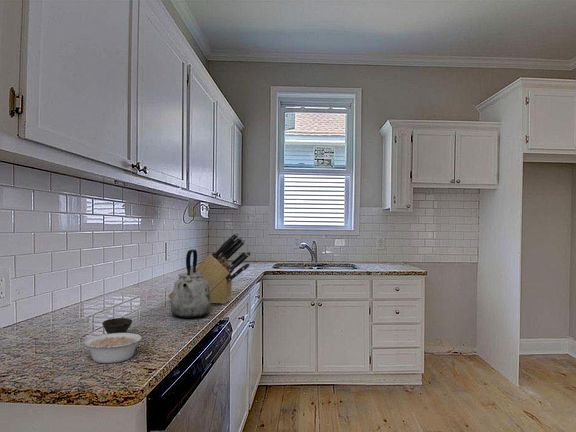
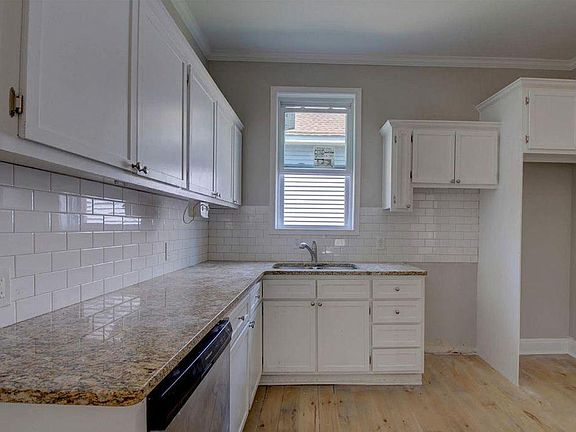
- knife block [167,232,252,305]
- cup [101,317,133,334]
- legume [83,332,143,364]
- kettle [170,248,212,319]
